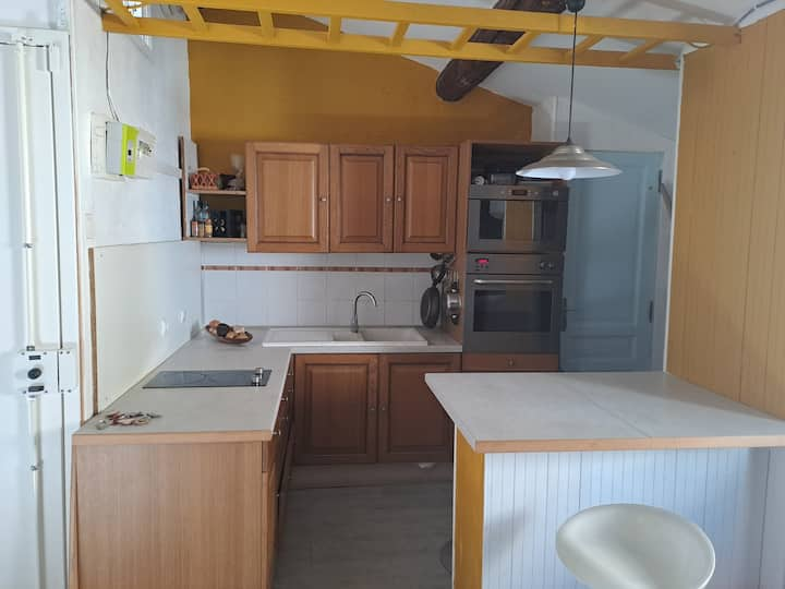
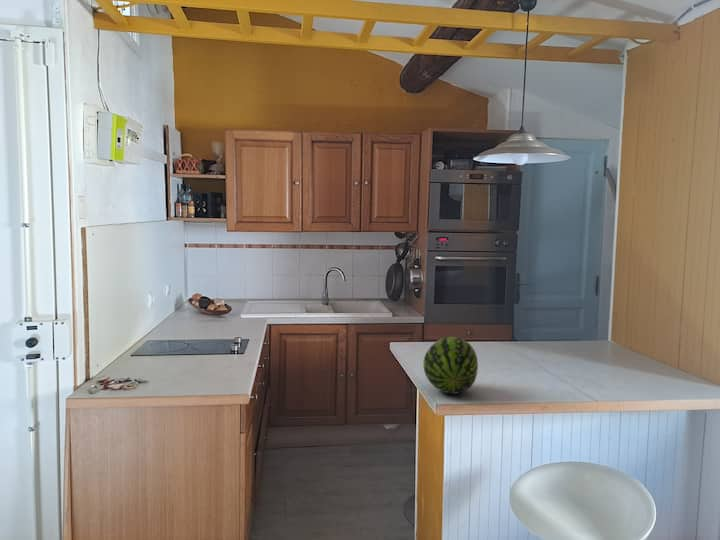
+ fruit [422,336,479,395]
